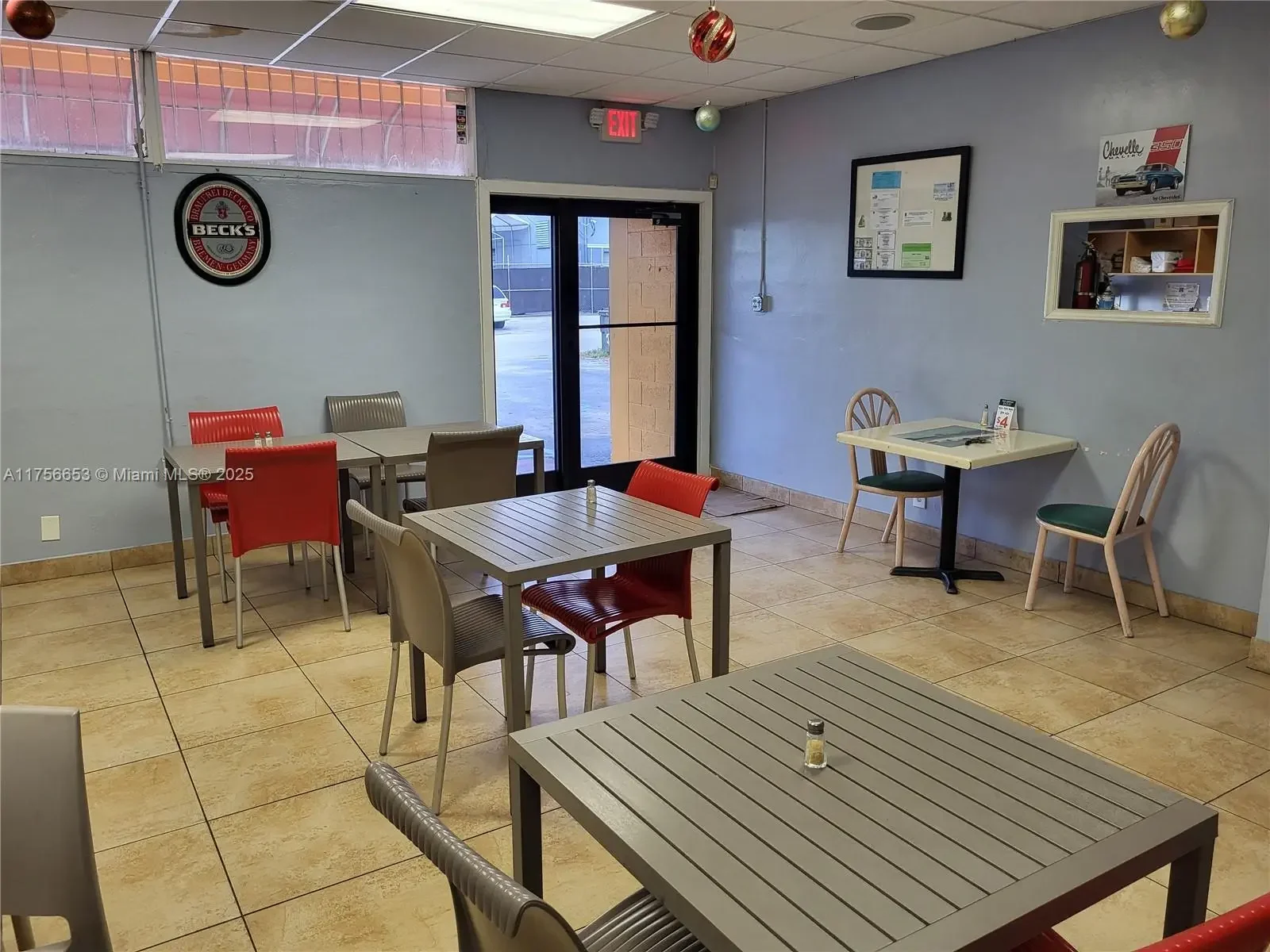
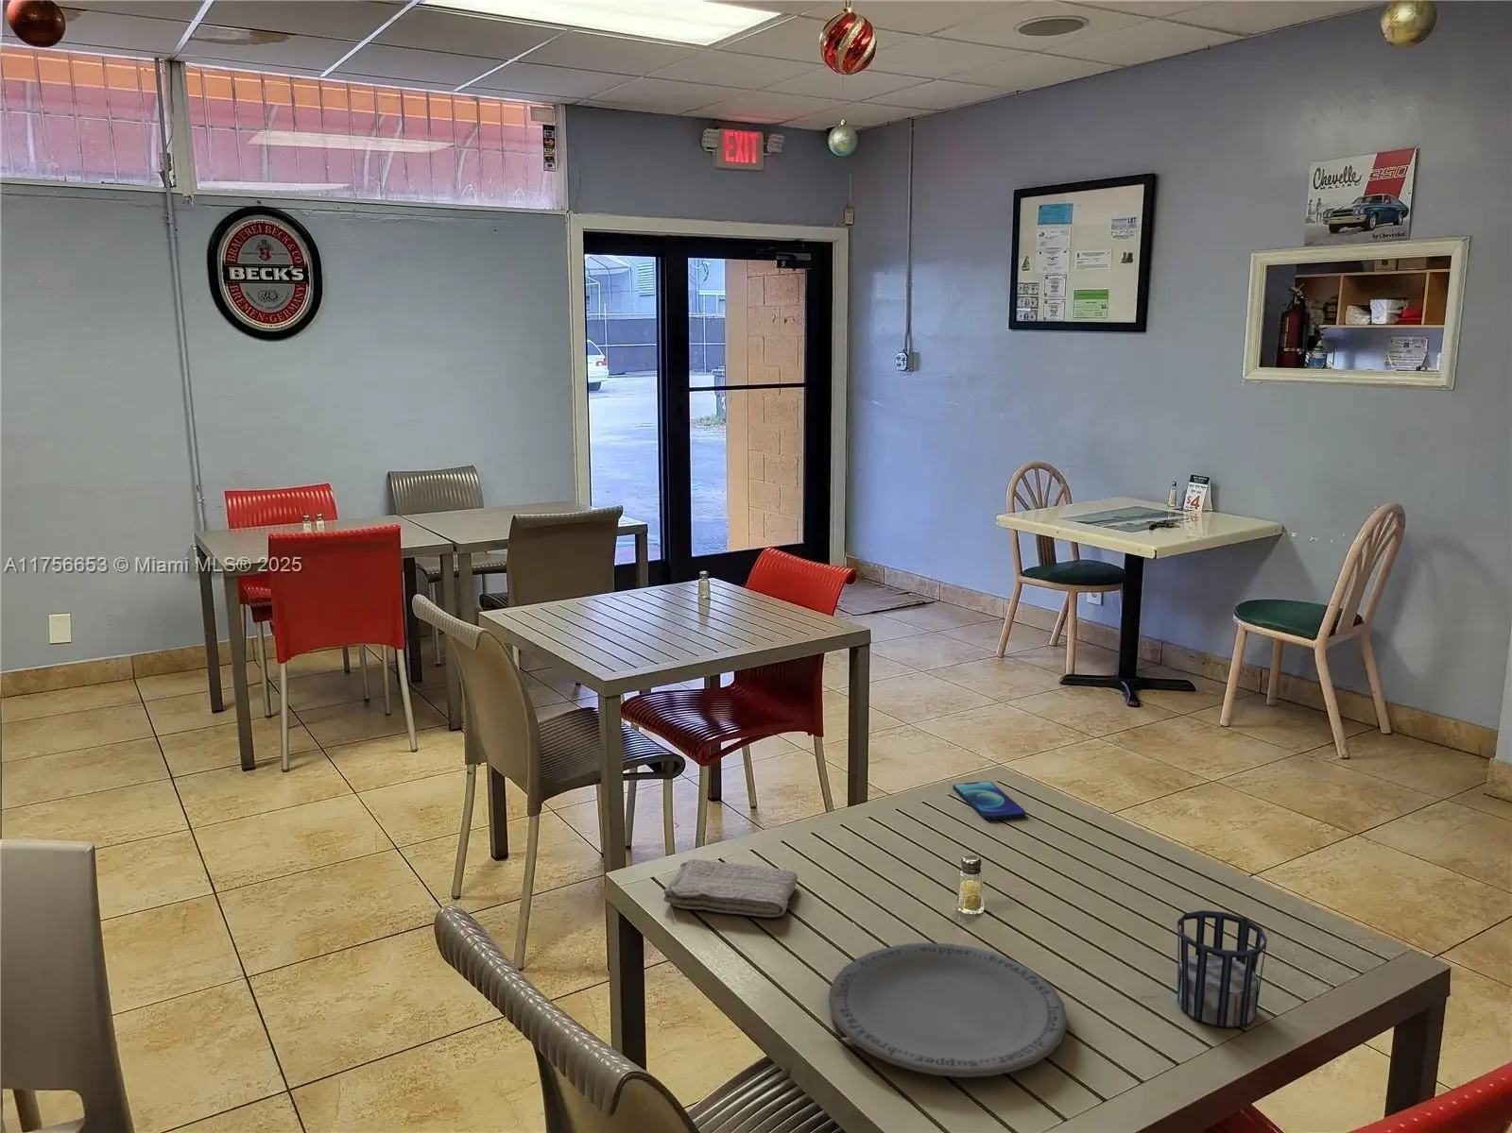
+ smartphone [952,781,1026,821]
+ cup [1176,909,1268,1028]
+ washcloth [663,858,799,918]
+ plate [827,943,1068,1078]
